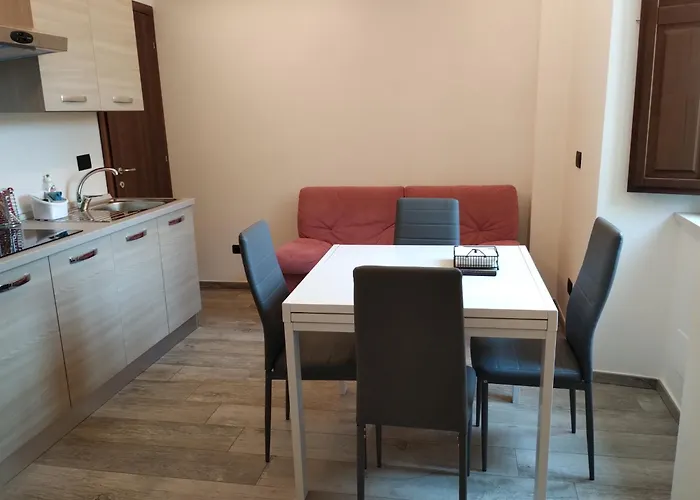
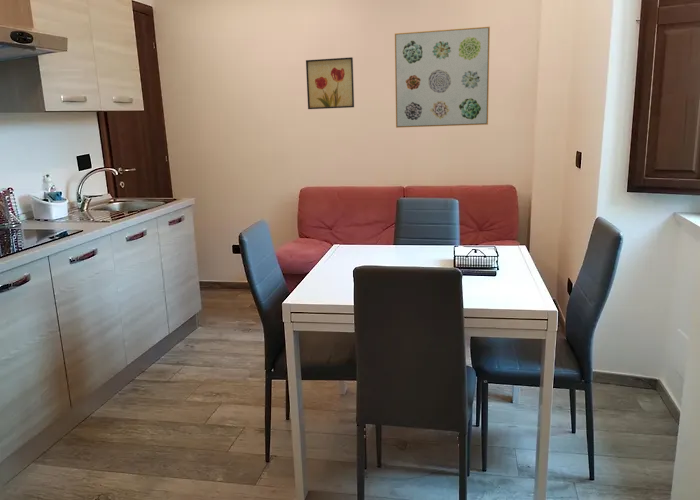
+ wall art [394,26,491,129]
+ wall art [305,56,355,110]
